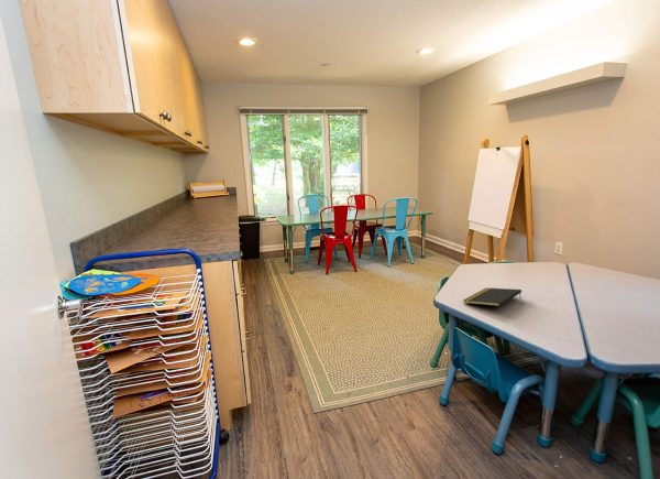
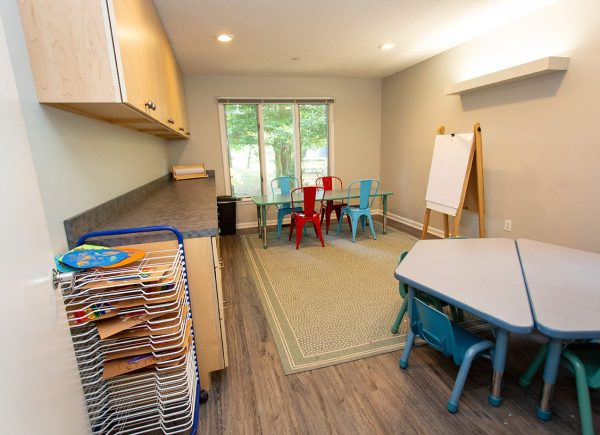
- notepad [462,287,522,307]
